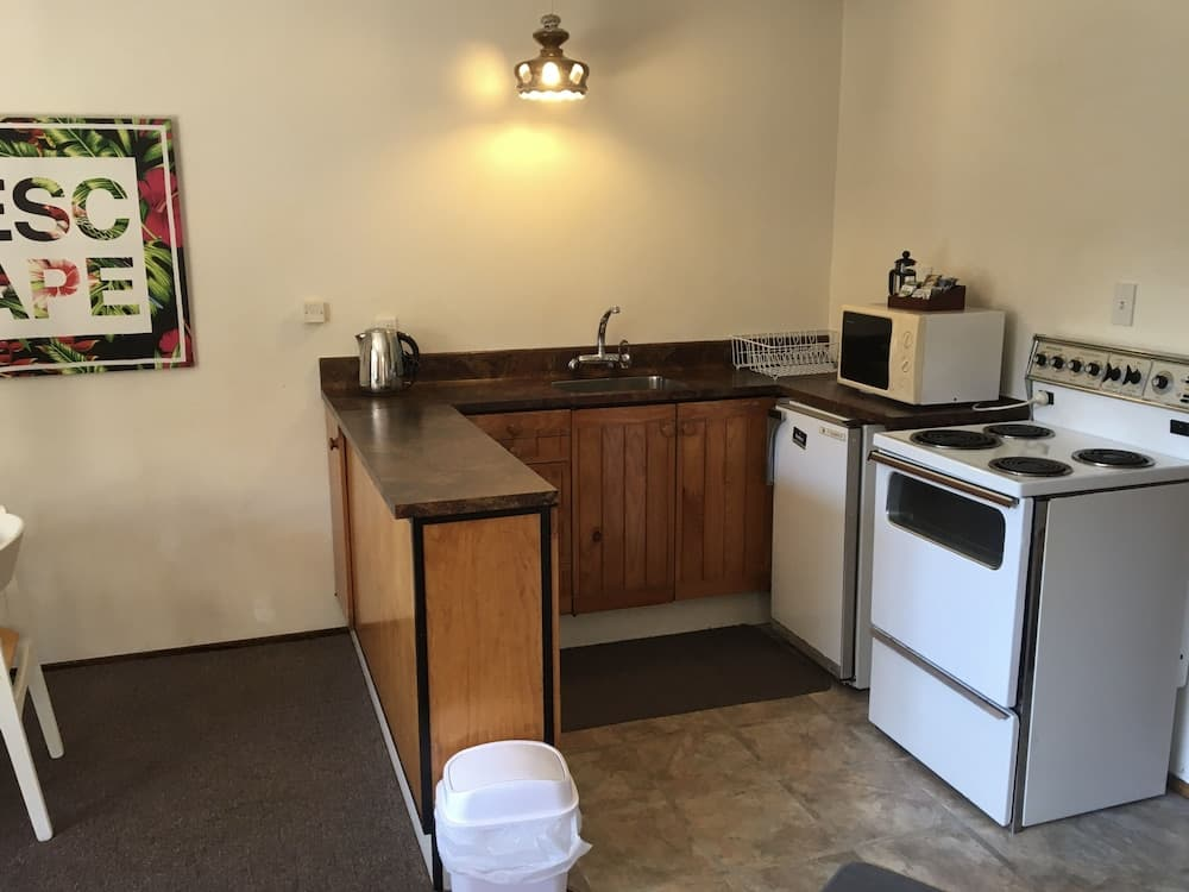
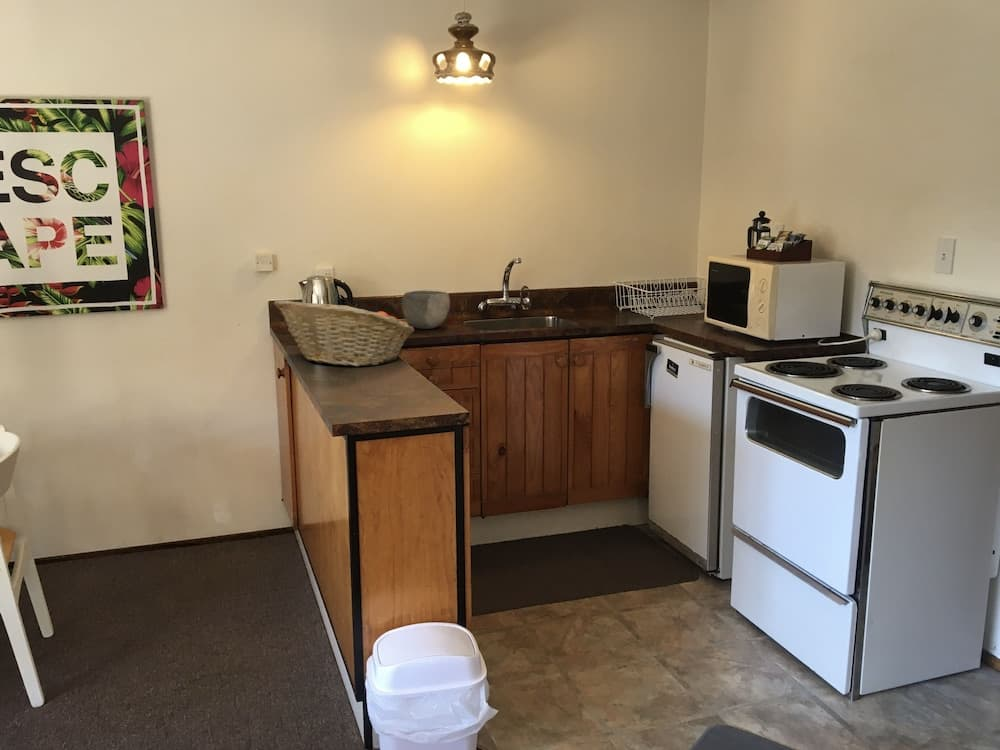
+ fruit basket [273,299,415,367]
+ bowl [401,289,451,330]
